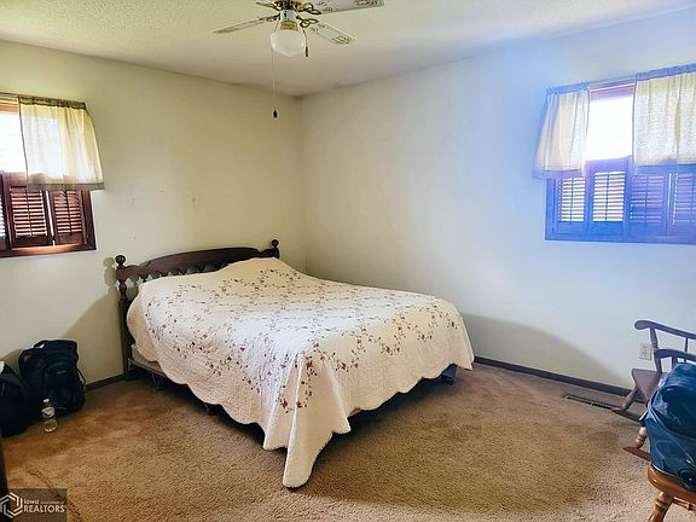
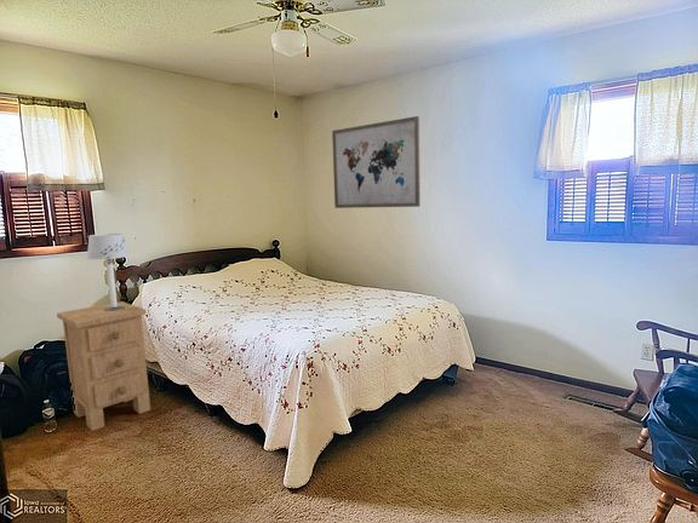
+ table lamp [86,232,131,311]
+ wall art [331,115,422,209]
+ nightstand [56,300,151,432]
